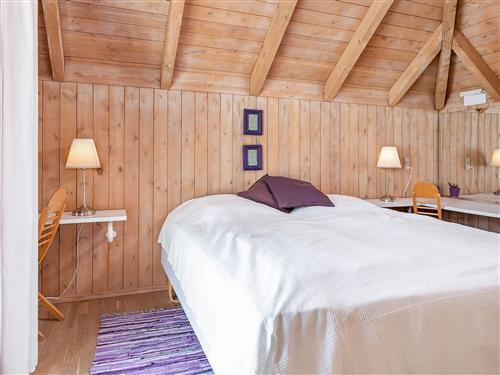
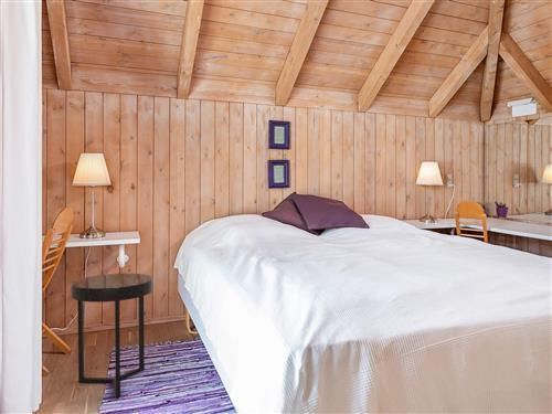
+ side table [70,273,153,399]
